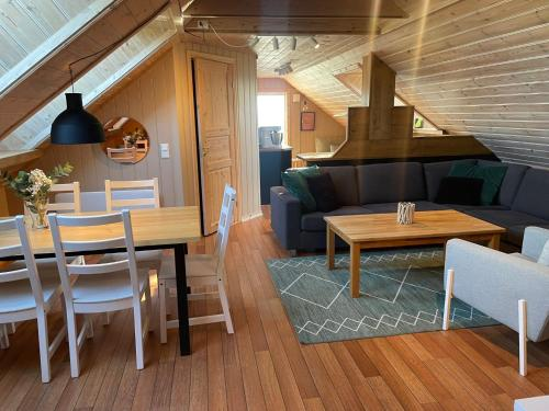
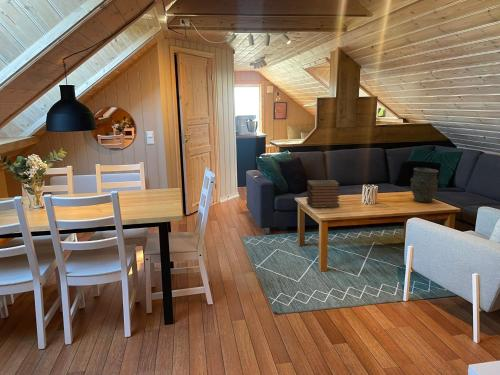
+ book stack [305,179,341,209]
+ vase [409,167,439,203]
